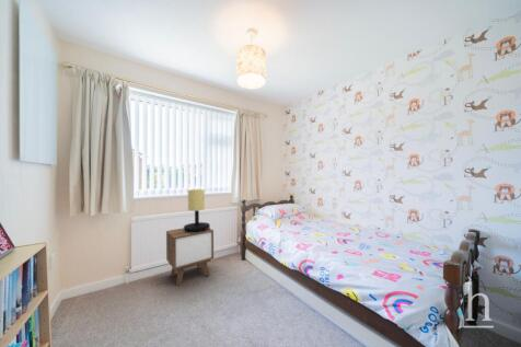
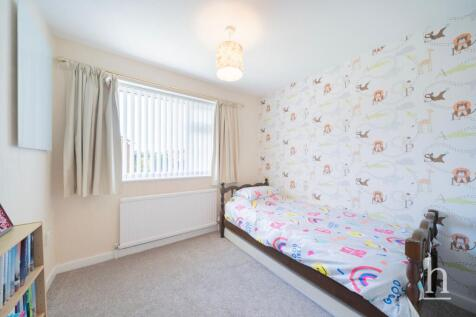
- table lamp [183,188,211,233]
- nightstand [165,227,215,287]
